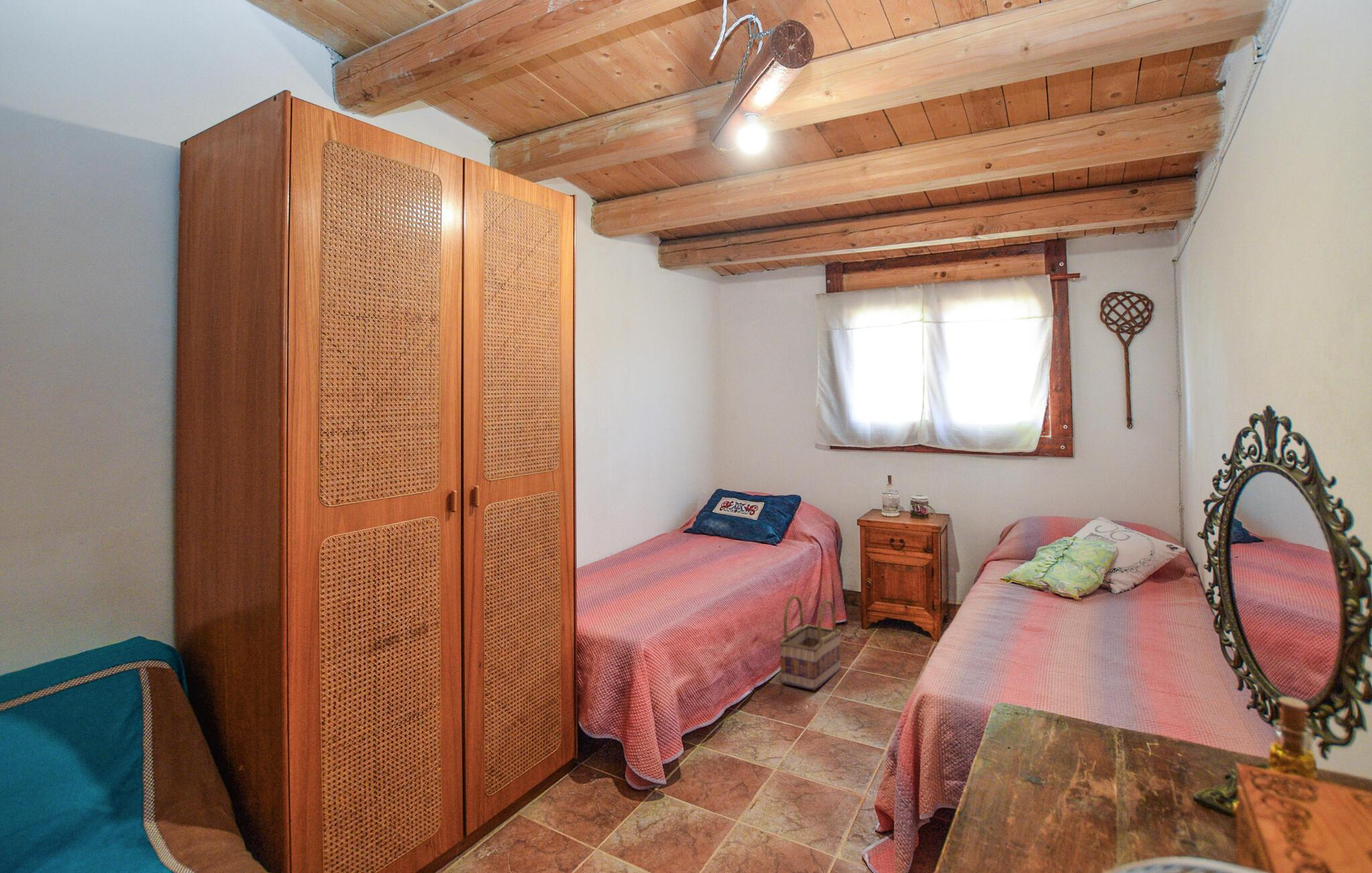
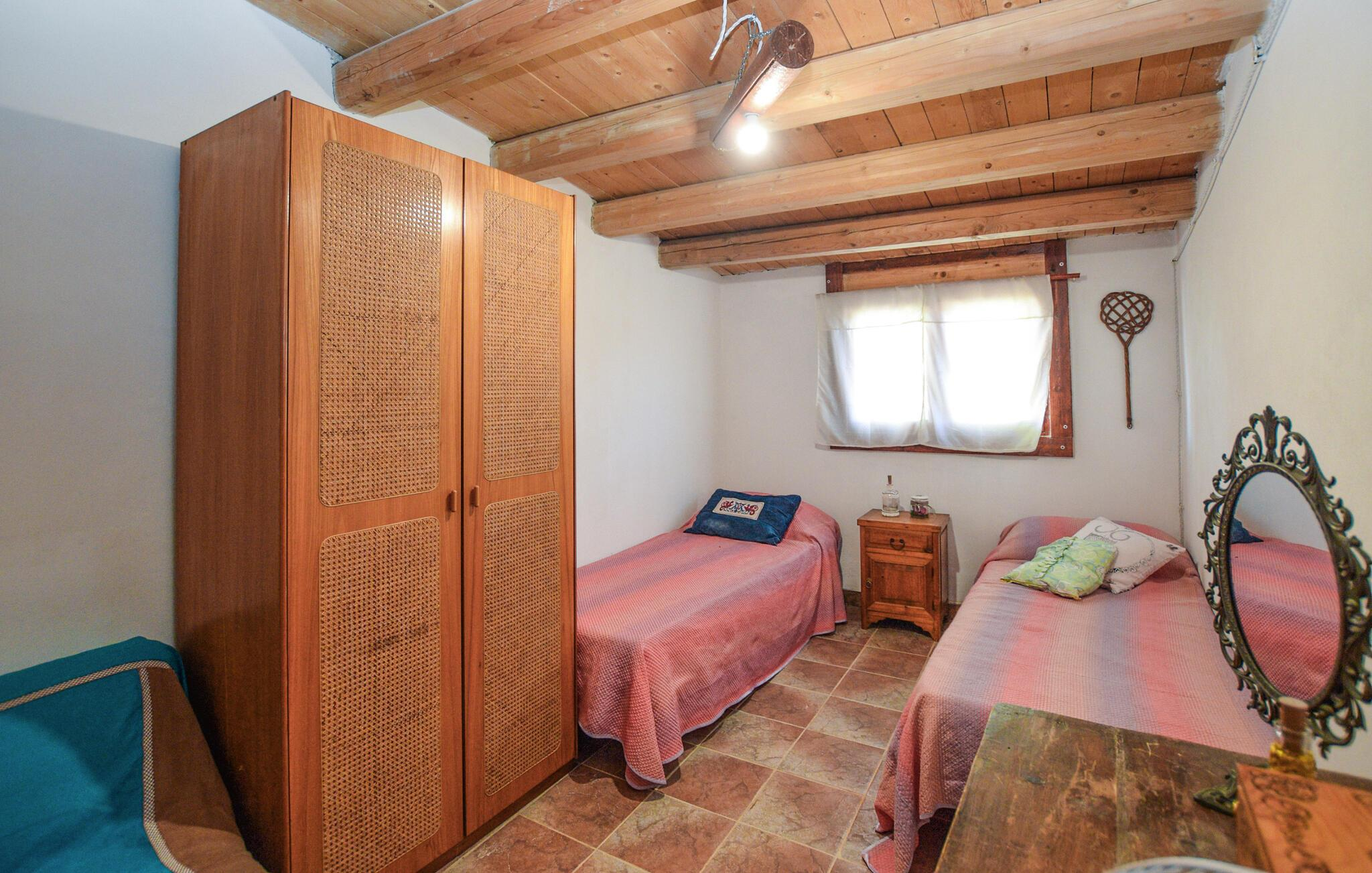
- basket [778,594,842,691]
